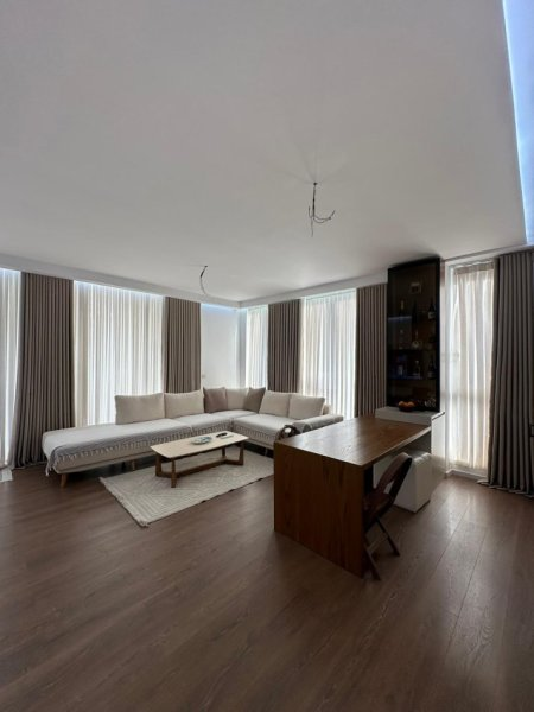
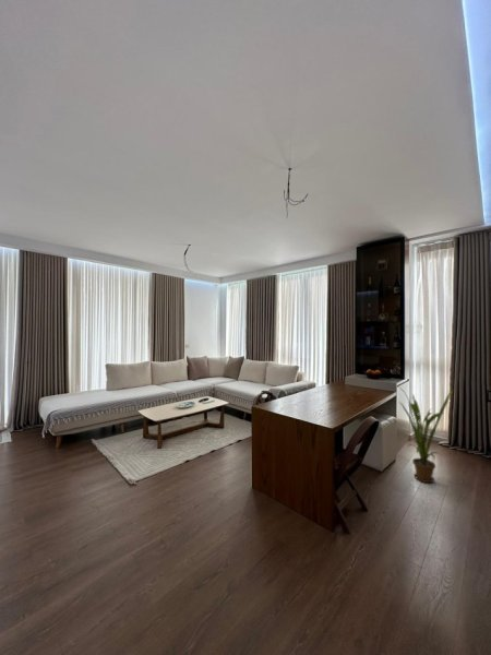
+ house plant [393,383,454,484]
